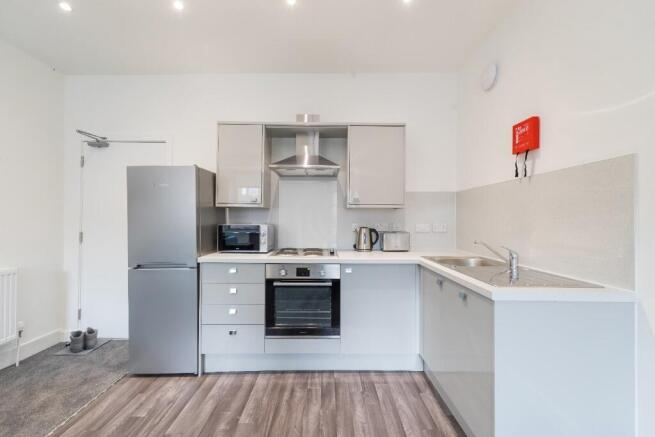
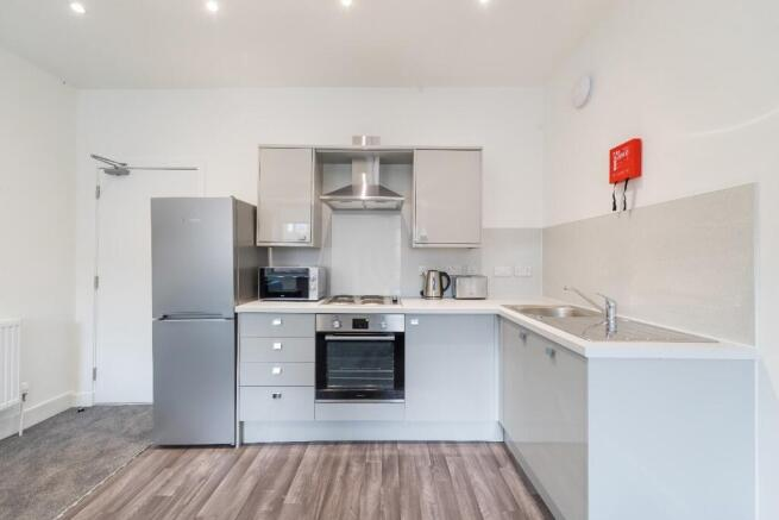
- boots [53,326,114,356]
